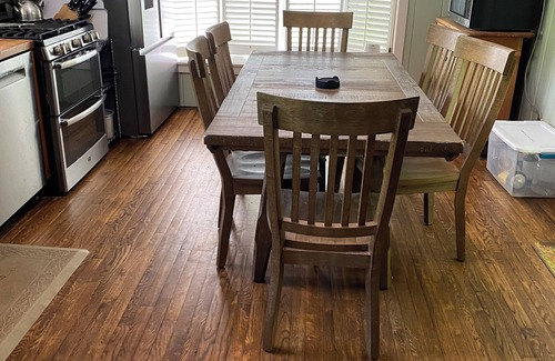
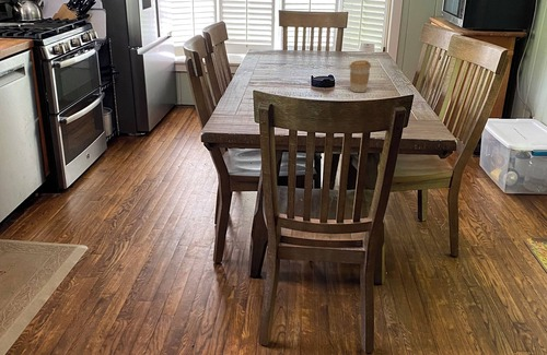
+ coffee cup [348,59,372,93]
